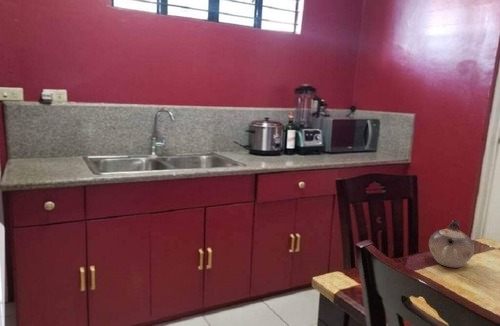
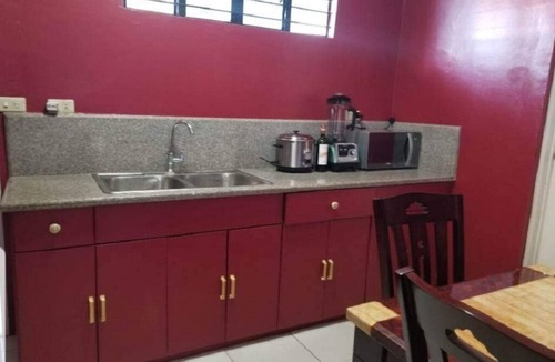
- teapot [428,219,475,269]
